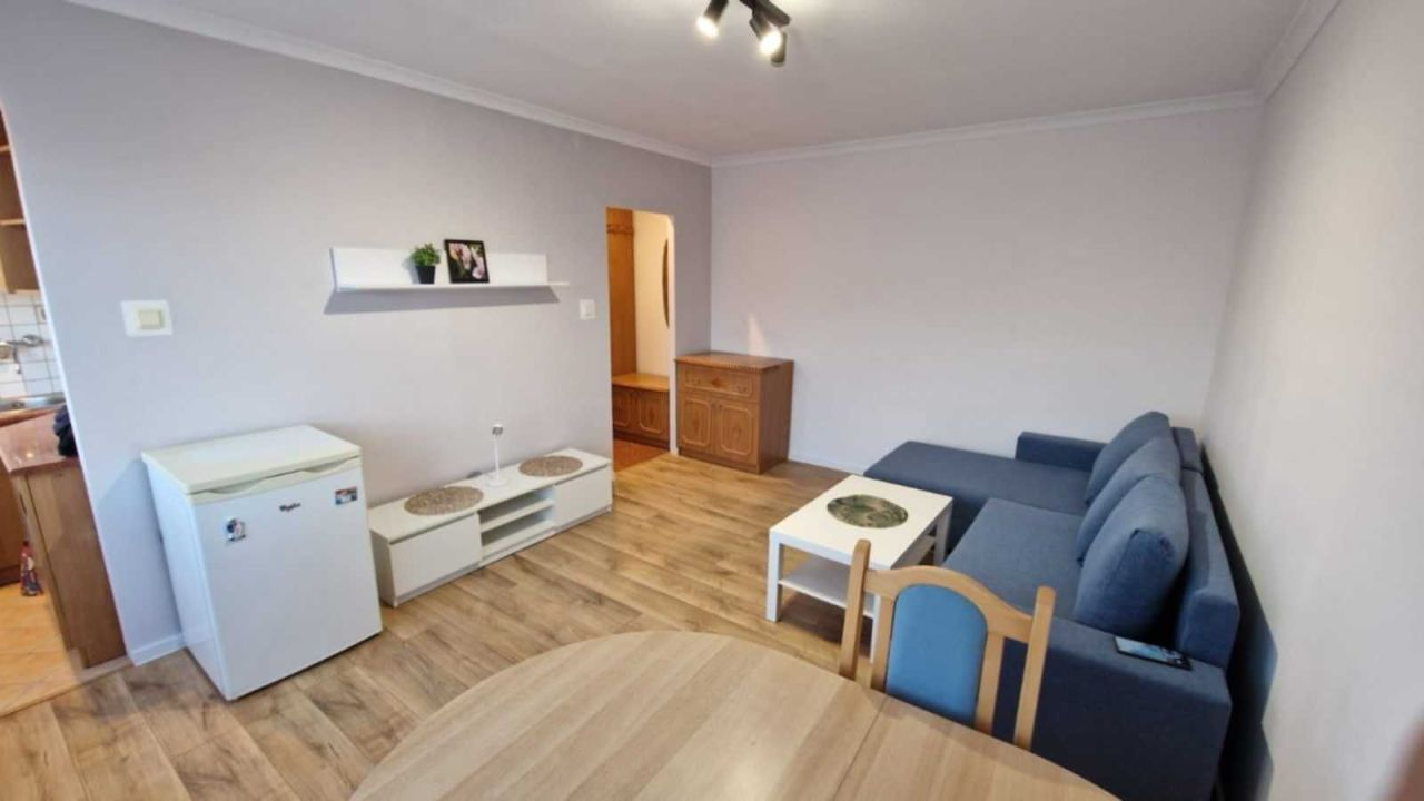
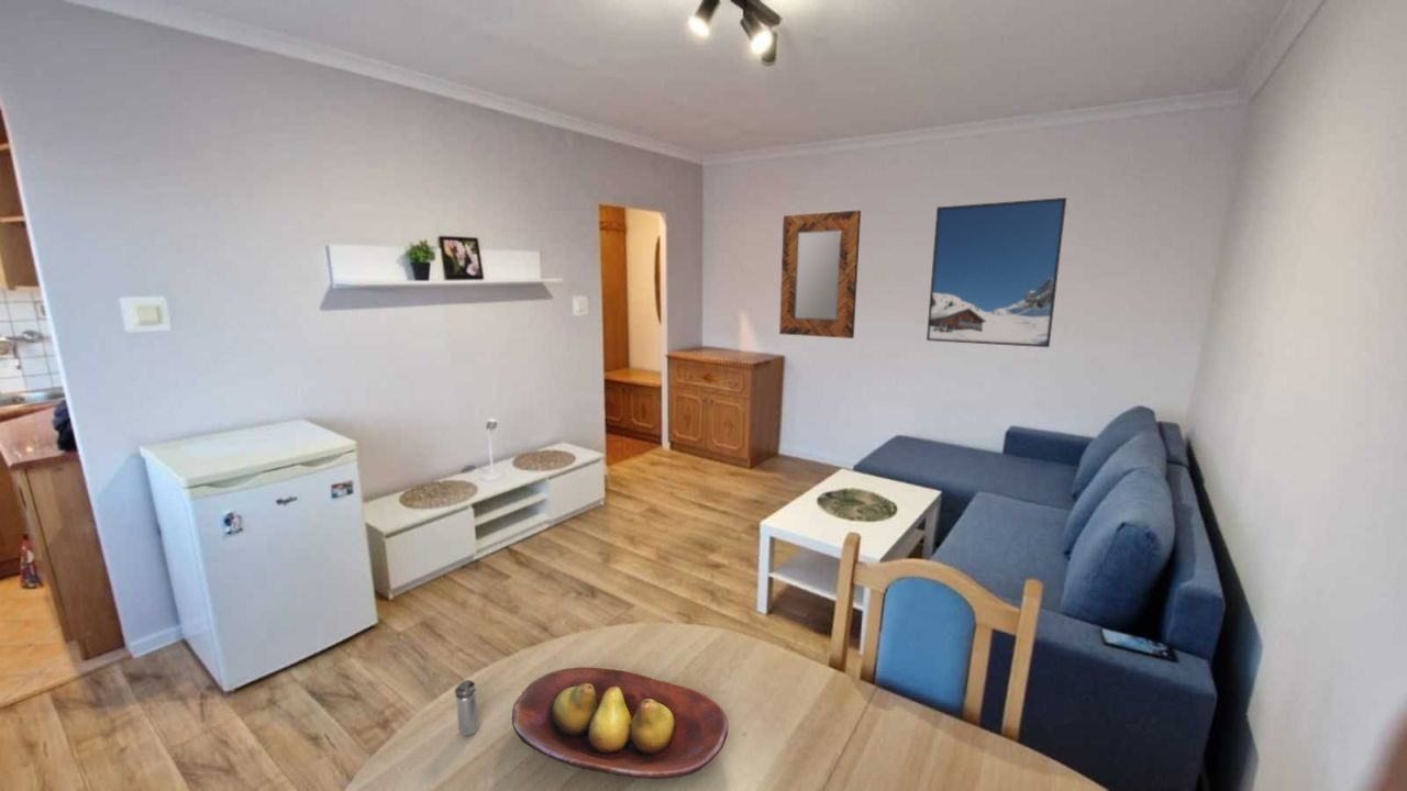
+ home mirror [778,209,862,339]
+ fruit bowl [511,666,730,780]
+ shaker [453,679,479,737]
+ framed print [926,197,1067,348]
